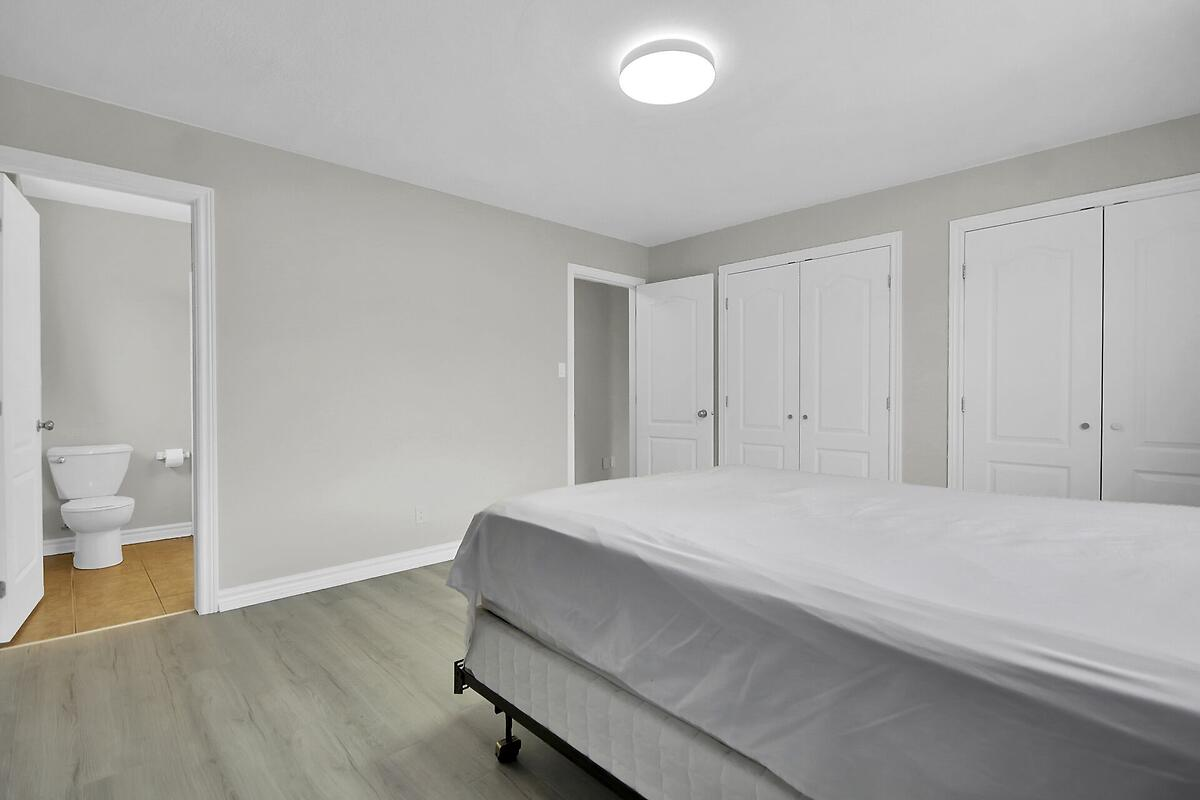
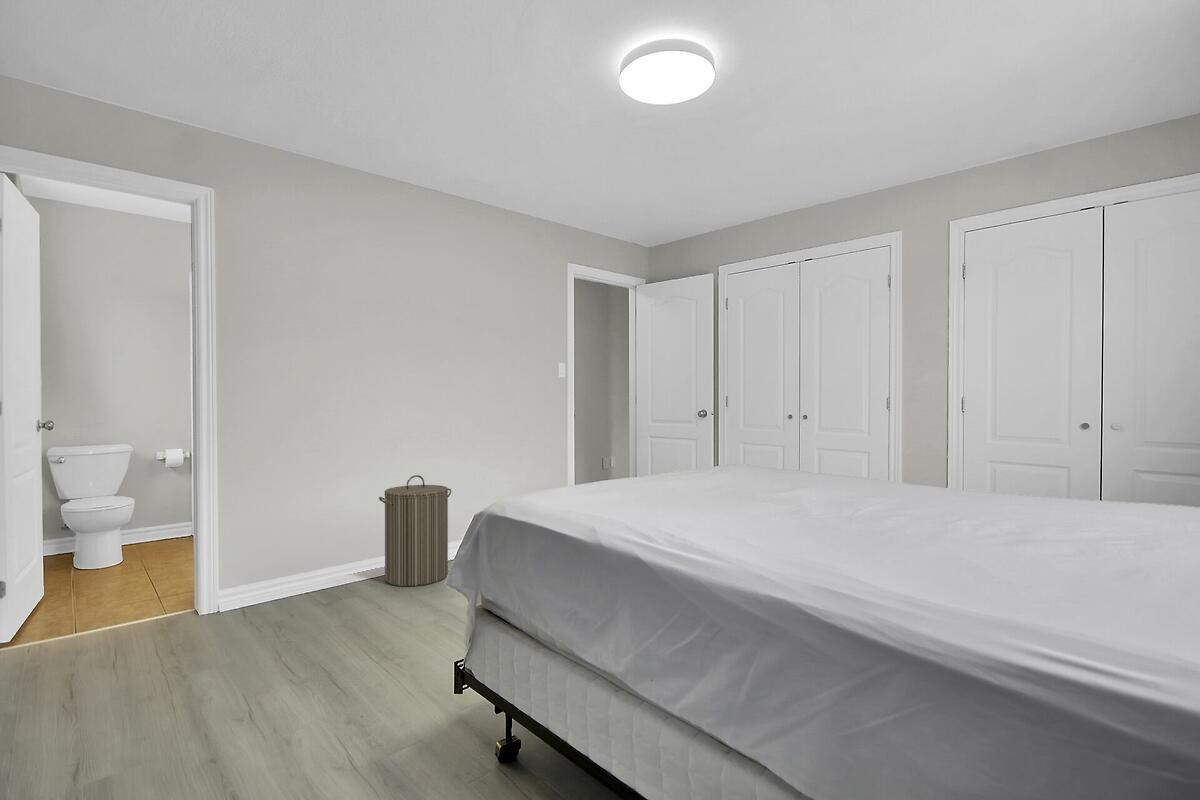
+ laundry hamper [378,474,452,587]
